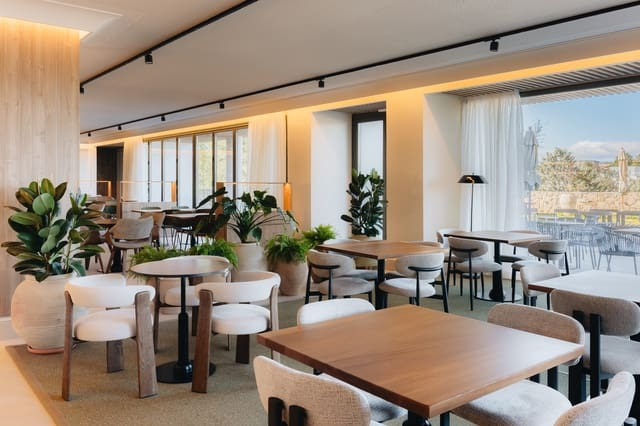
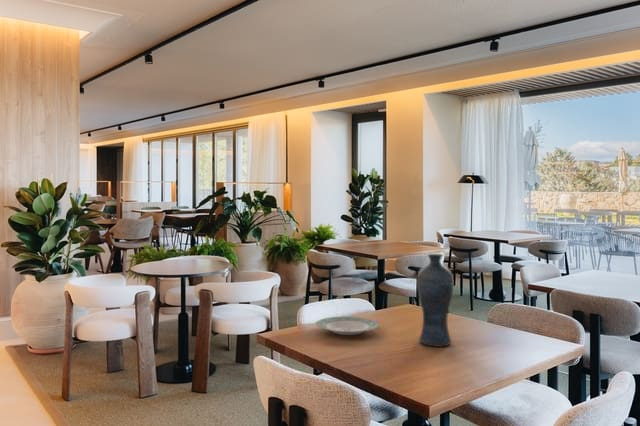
+ vase [416,253,454,348]
+ plate [315,316,380,336]
